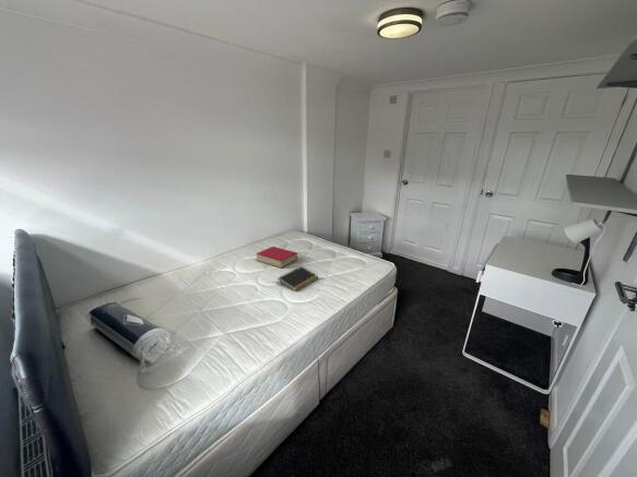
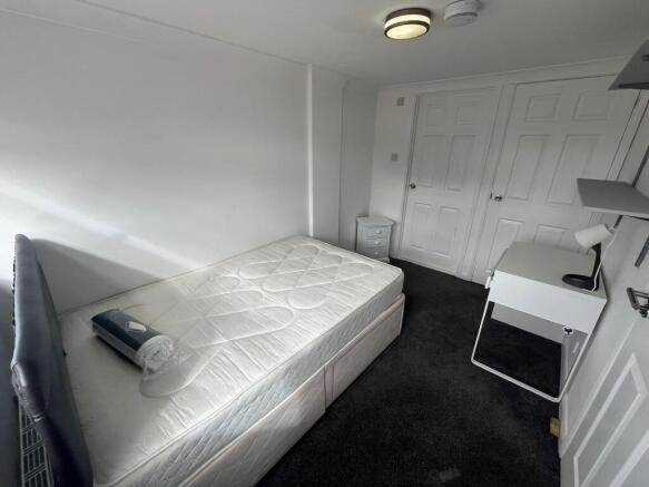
- book [256,246,298,270]
- notepad [276,265,320,293]
